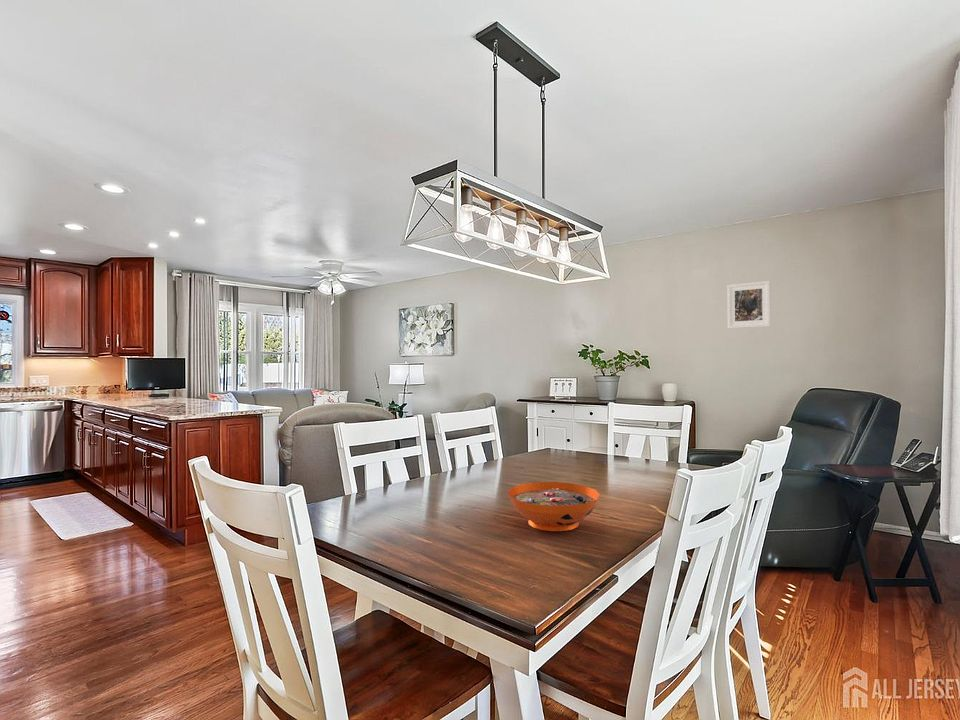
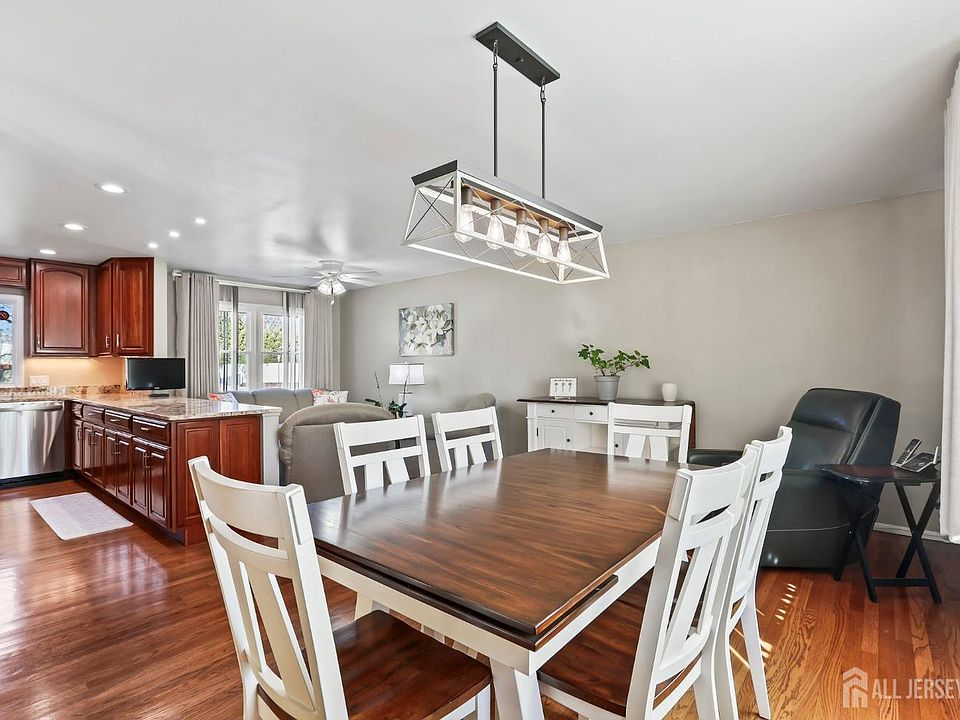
- decorative bowl [507,481,601,532]
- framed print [726,280,772,330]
